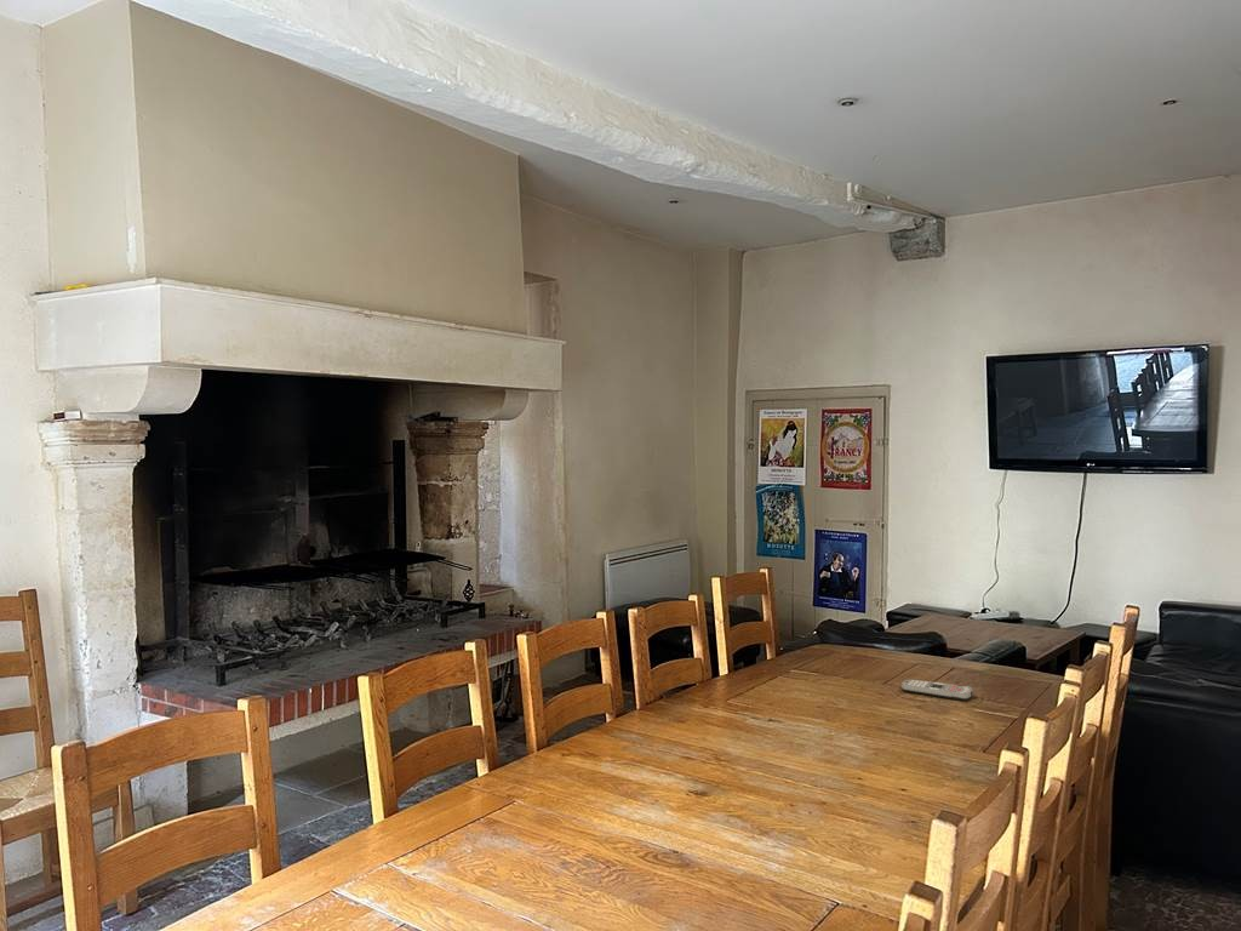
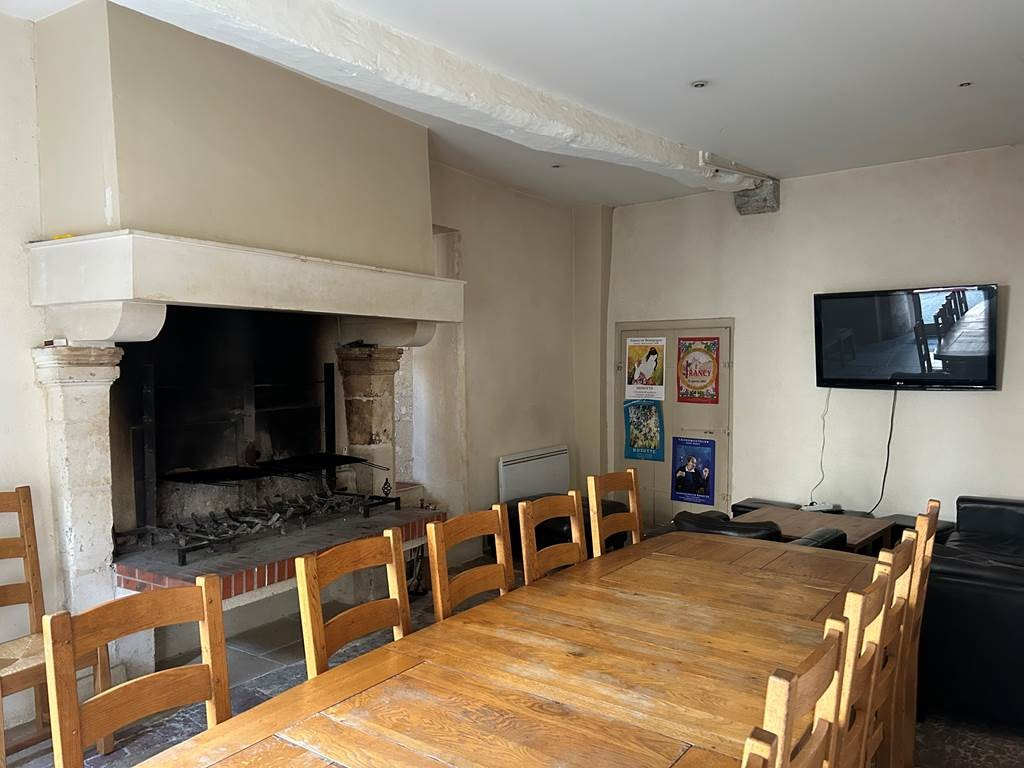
- remote control [900,679,974,702]
